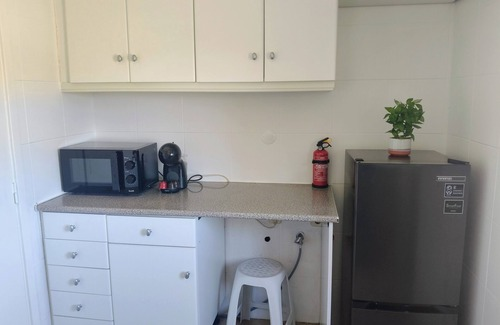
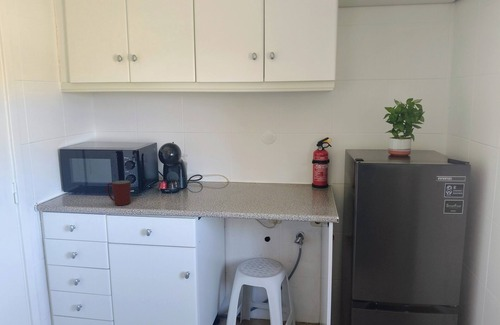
+ mug [106,179,132,206]
